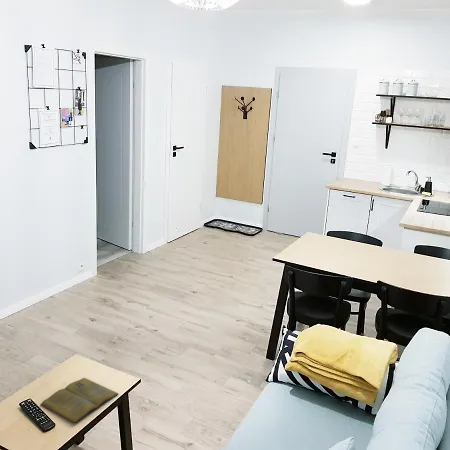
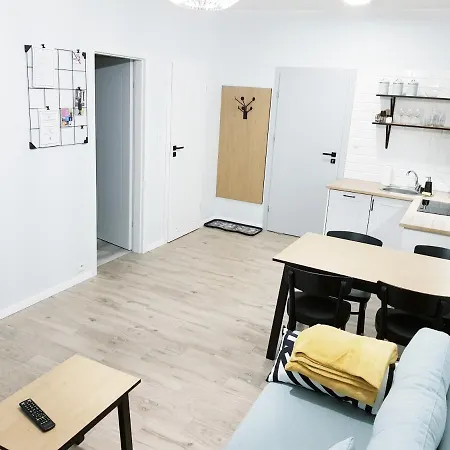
- book [39,377,119,424]
